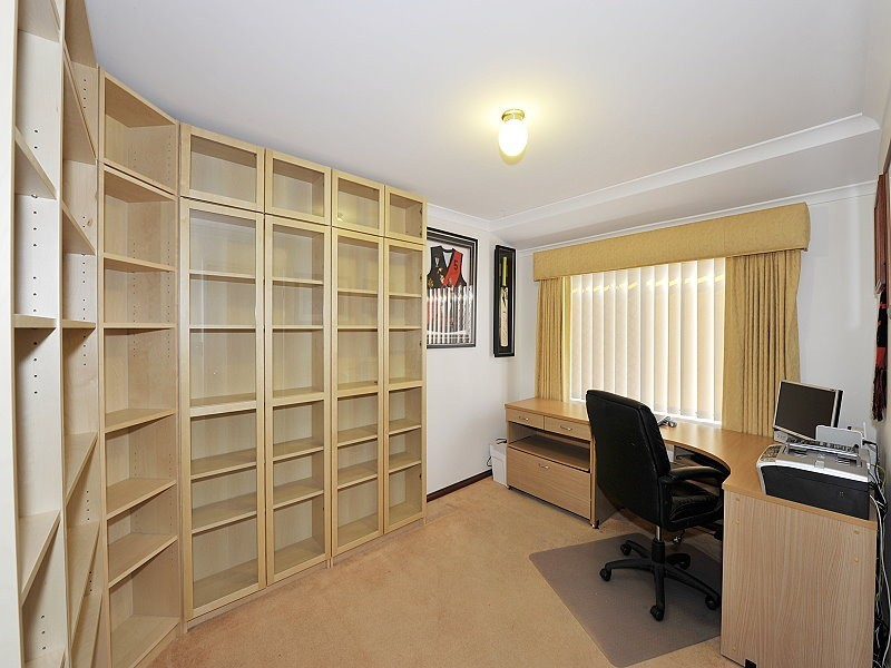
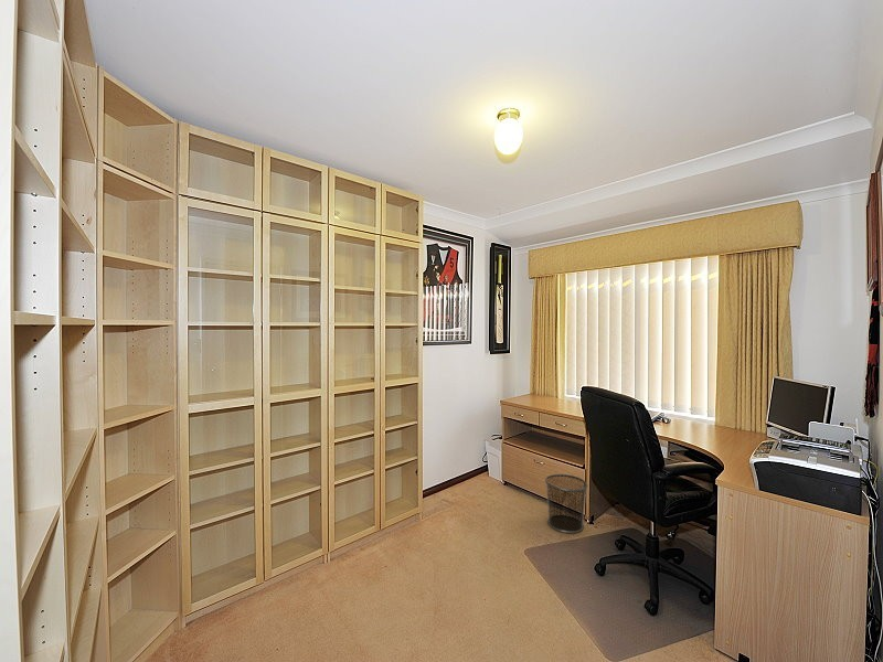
+ waste bin [544,473,588,534]
